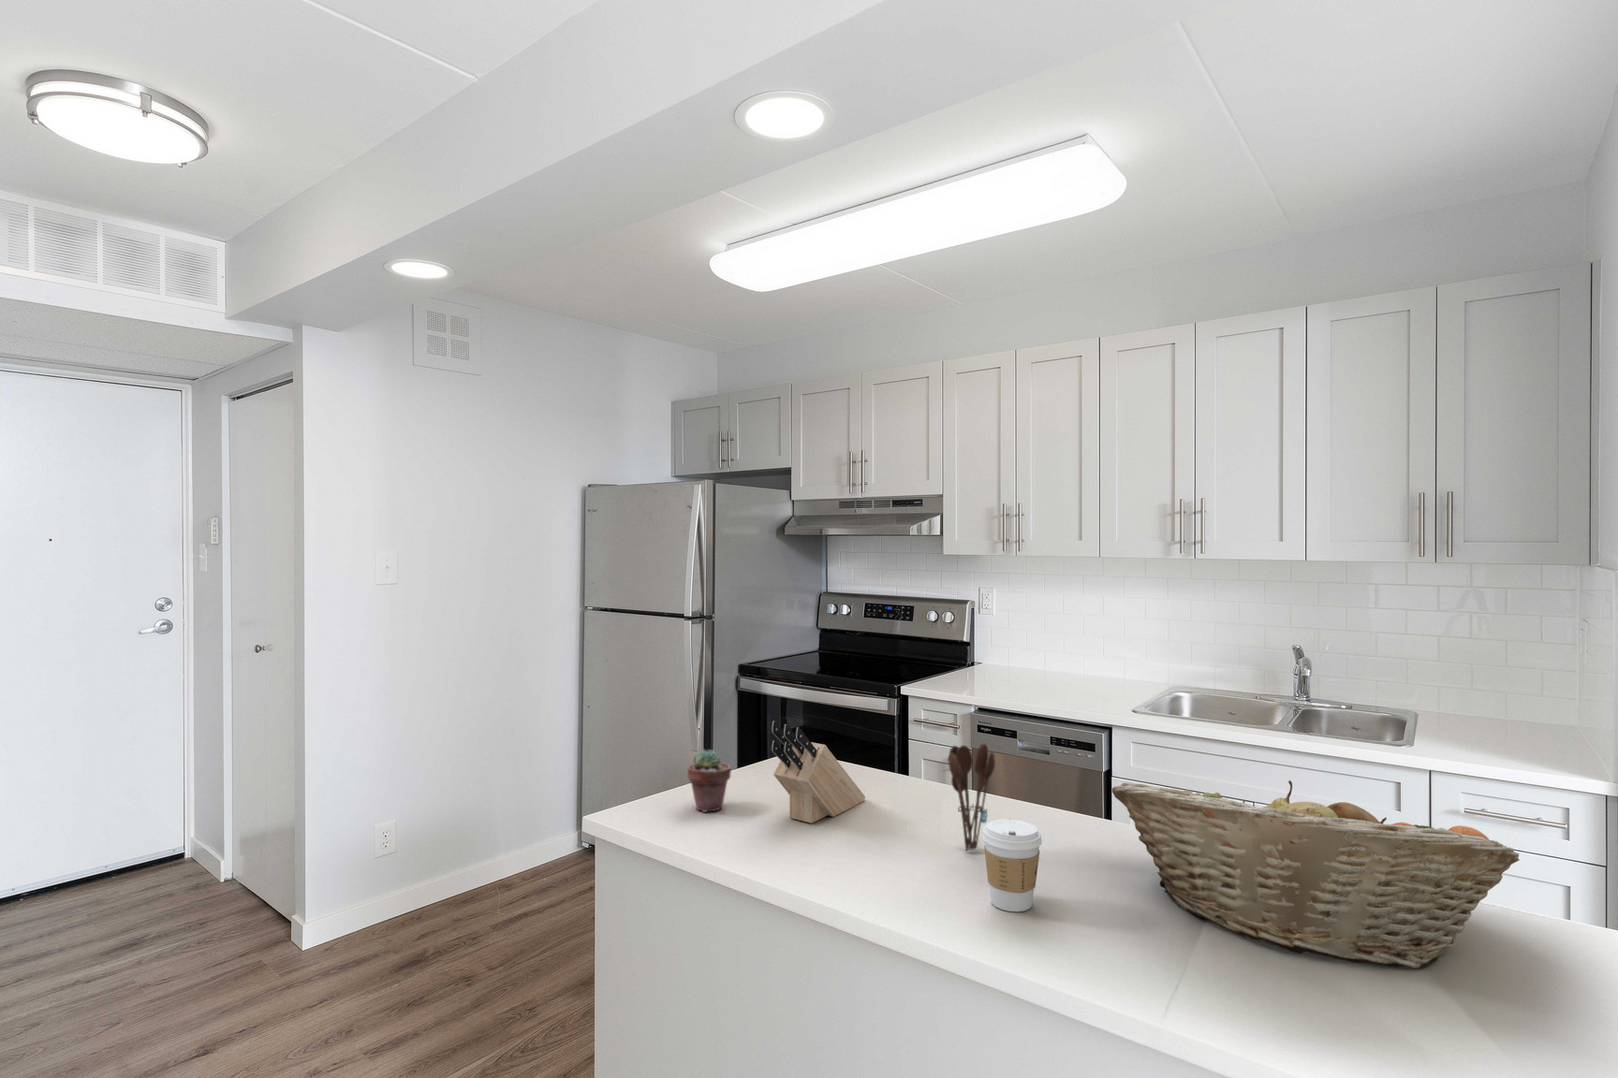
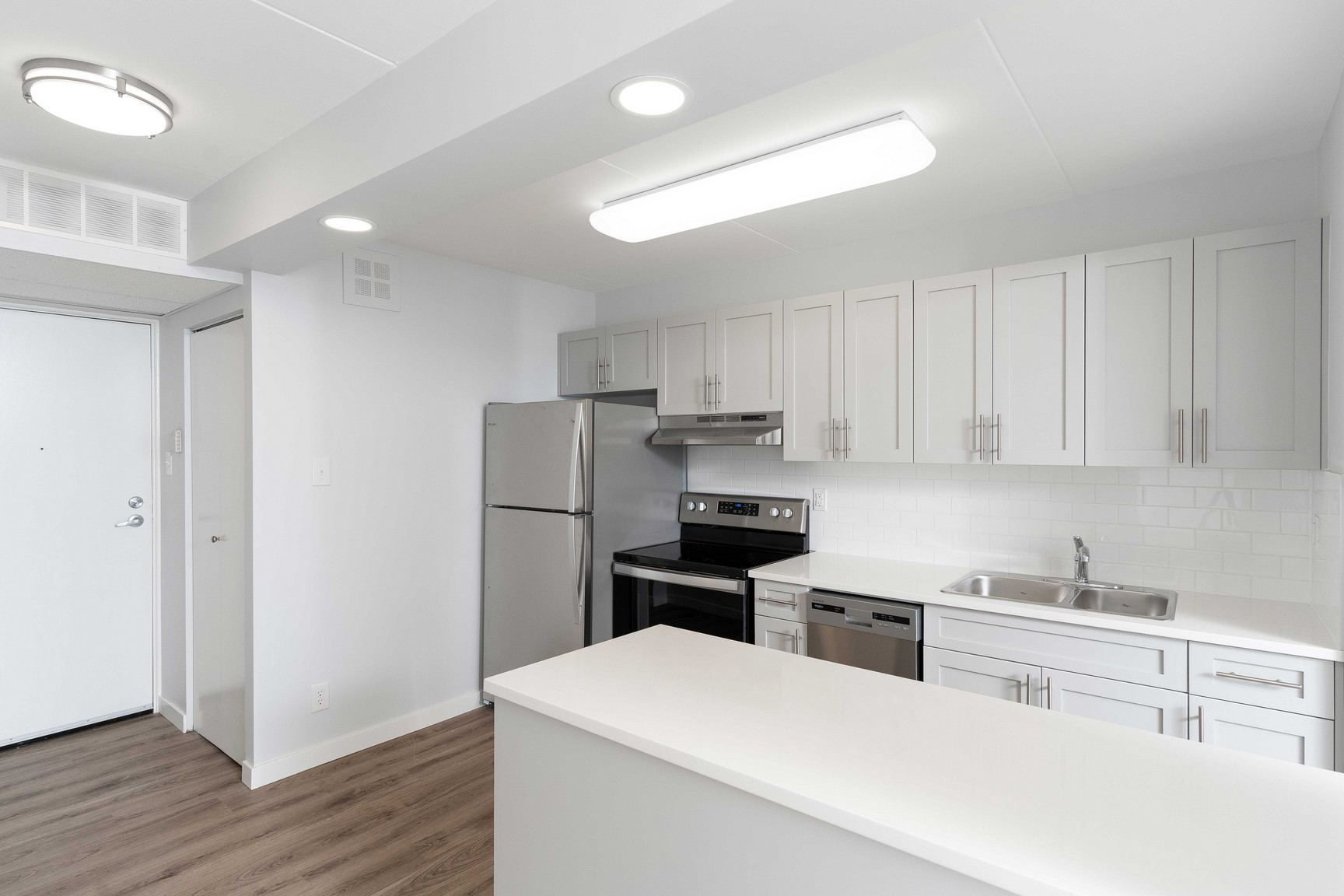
- potted succulent [686,748,732,813]
- fruit basket [1111,780,1520,970]
- knife block [769,719,866,824]
- coffee cup [981,819,1043,912]
- utensil holder [946,742,997,852]
